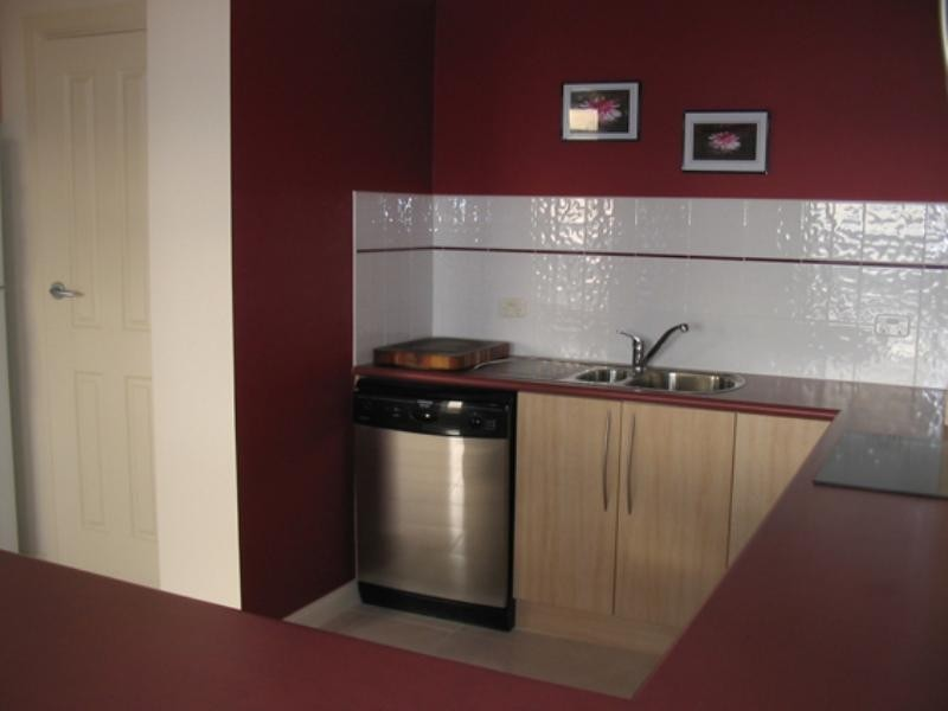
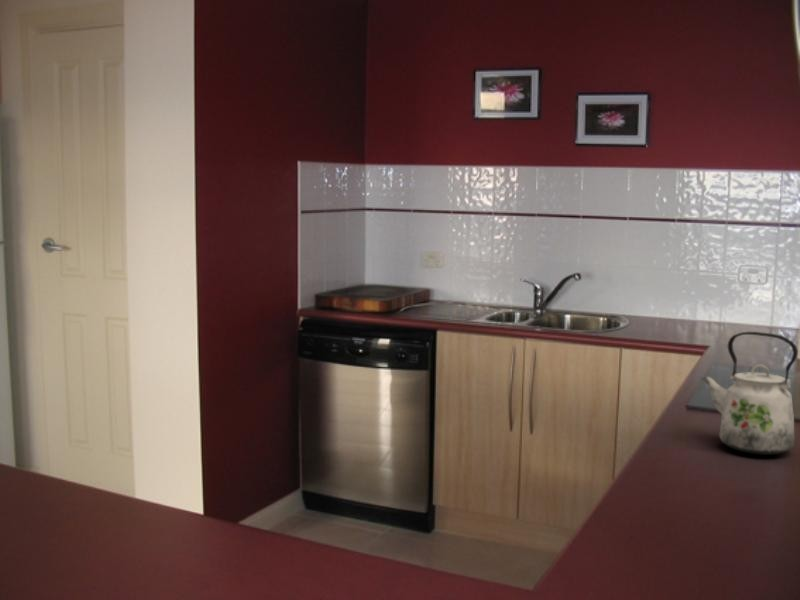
+ kettle [700,331,799,456]
